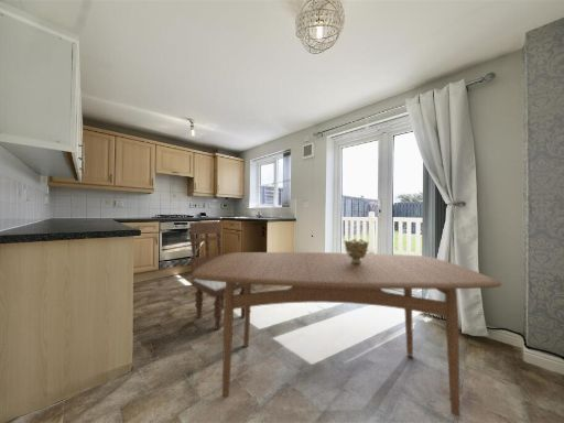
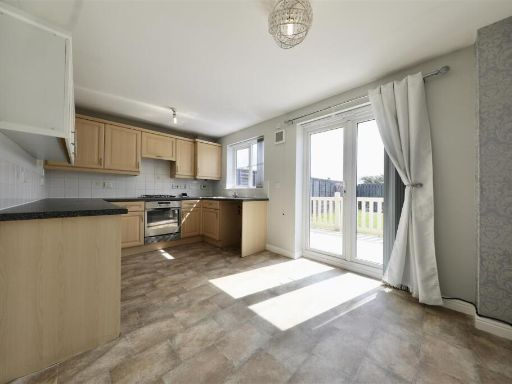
- dining chair [188,220,245,330]
- decorative bowl [343,238,370,263]
- dining table [191,251,502,417]
